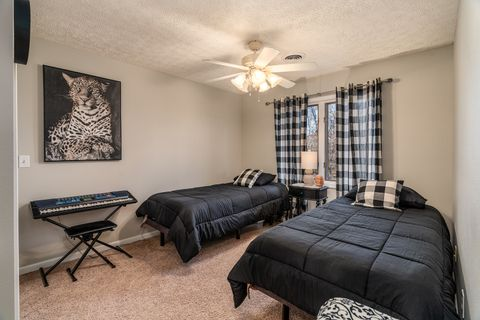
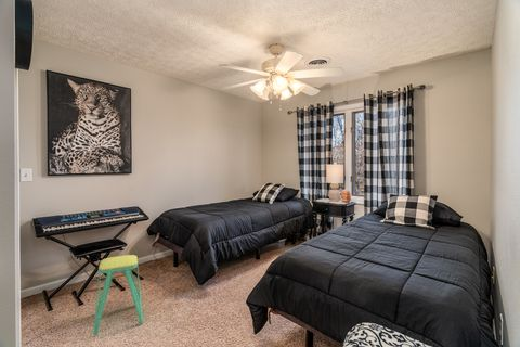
+ stool [92,254,144,336]
